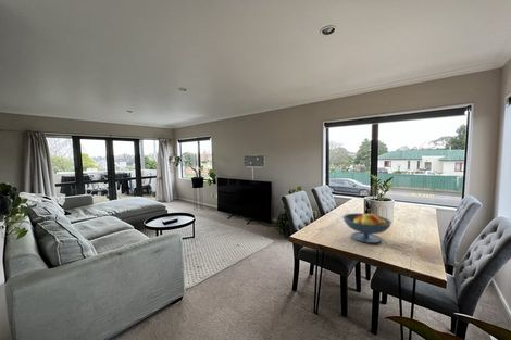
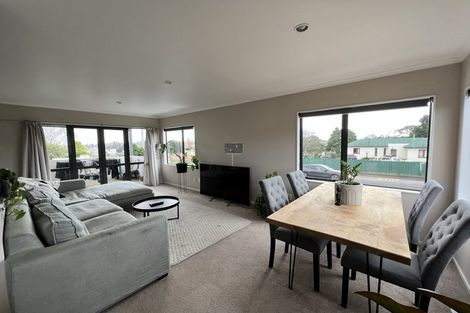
- fruit bowl [342,211,392,244]
